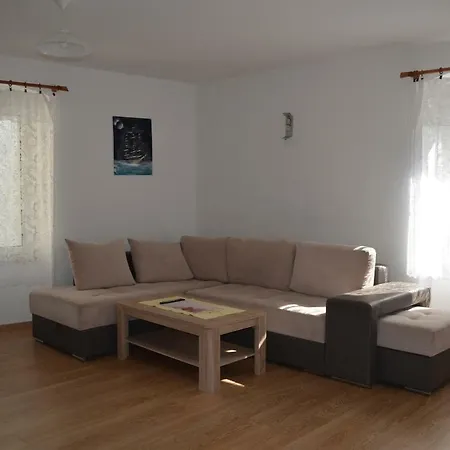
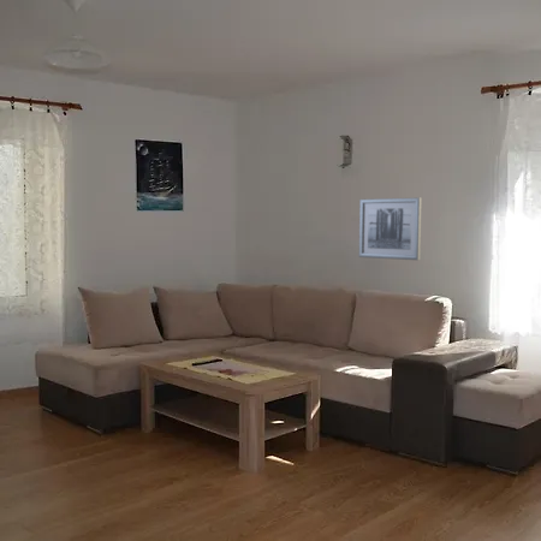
+ wall art [358,197,422,261]
